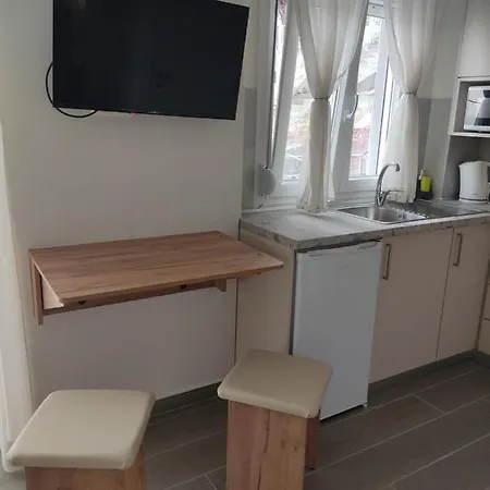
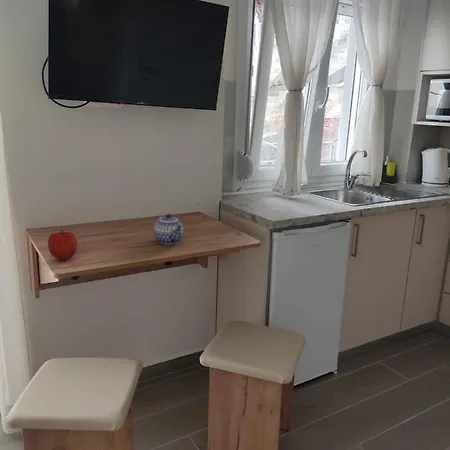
+ teapot [153,213,184,245]
+ fruit [47,229,78,262]
